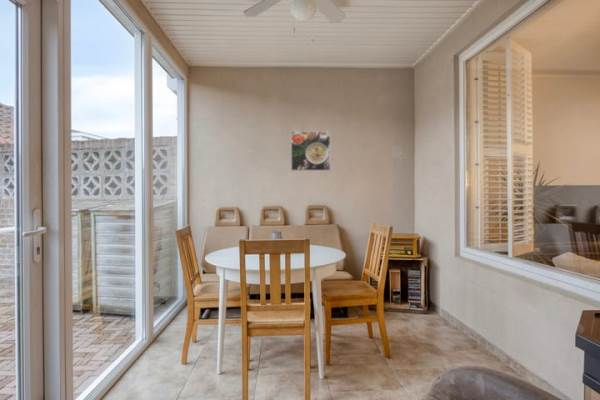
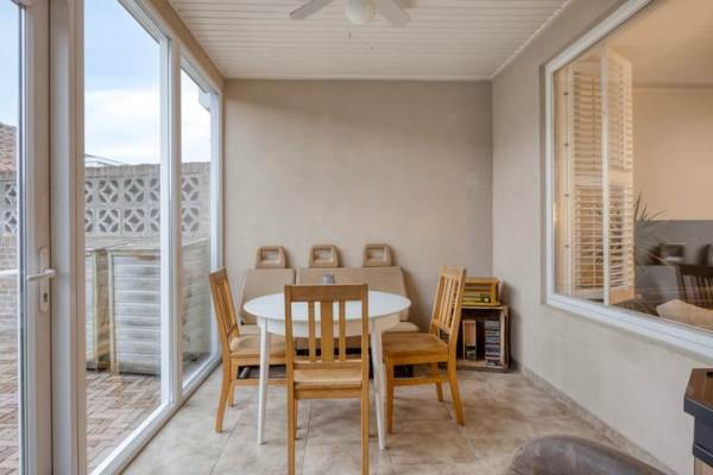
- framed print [290,130,331,172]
